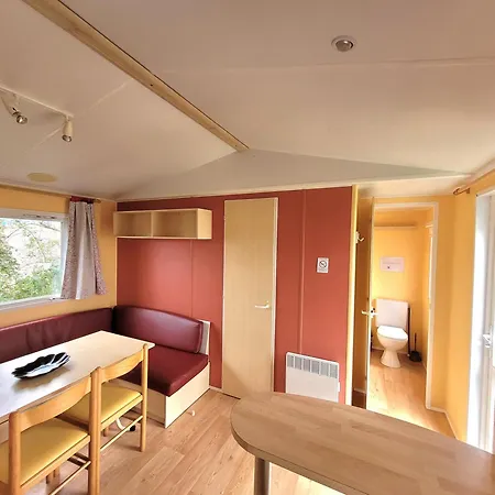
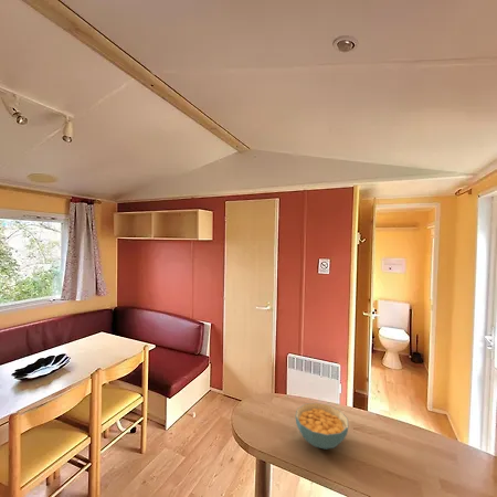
+ cereal bowl [295,402,349,451]
